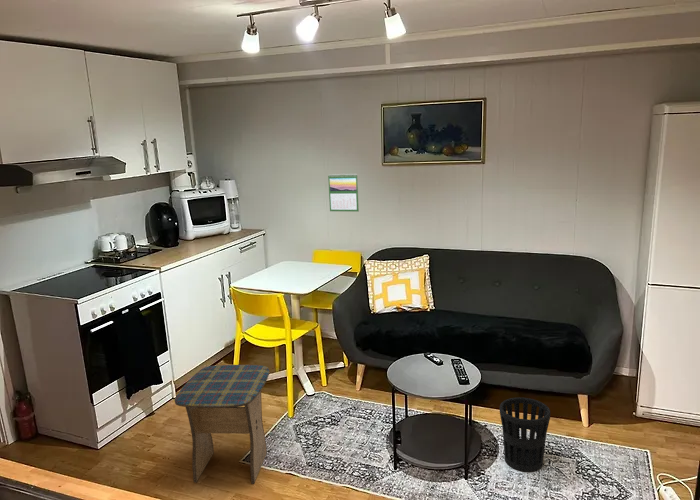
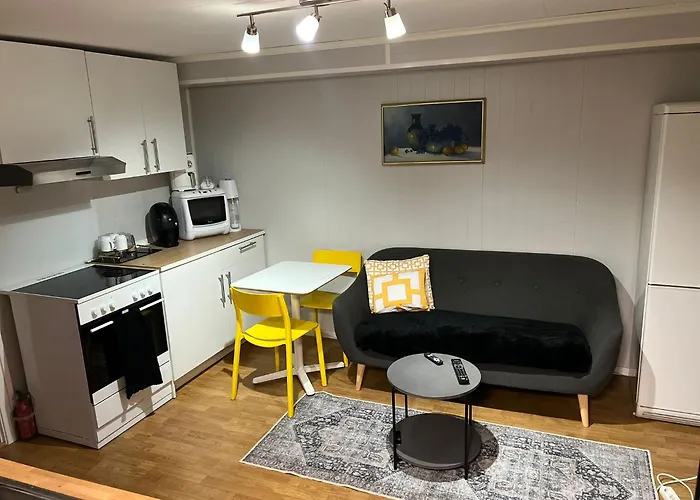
- wastebasket [499,397,551,473]
- calendar [327,172,360,213]
- stool [174,364,270,485]
